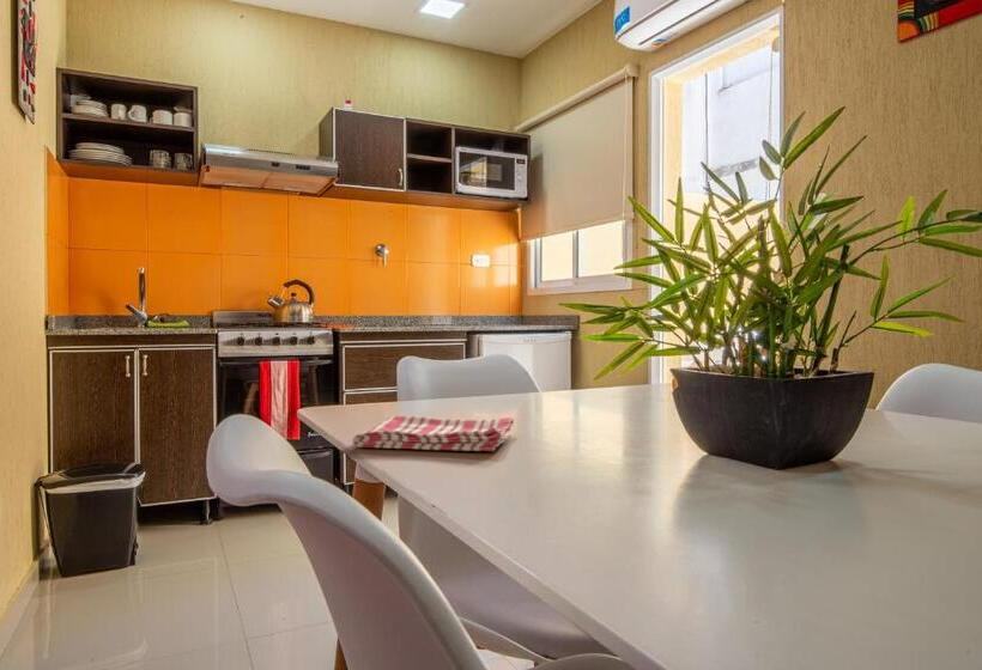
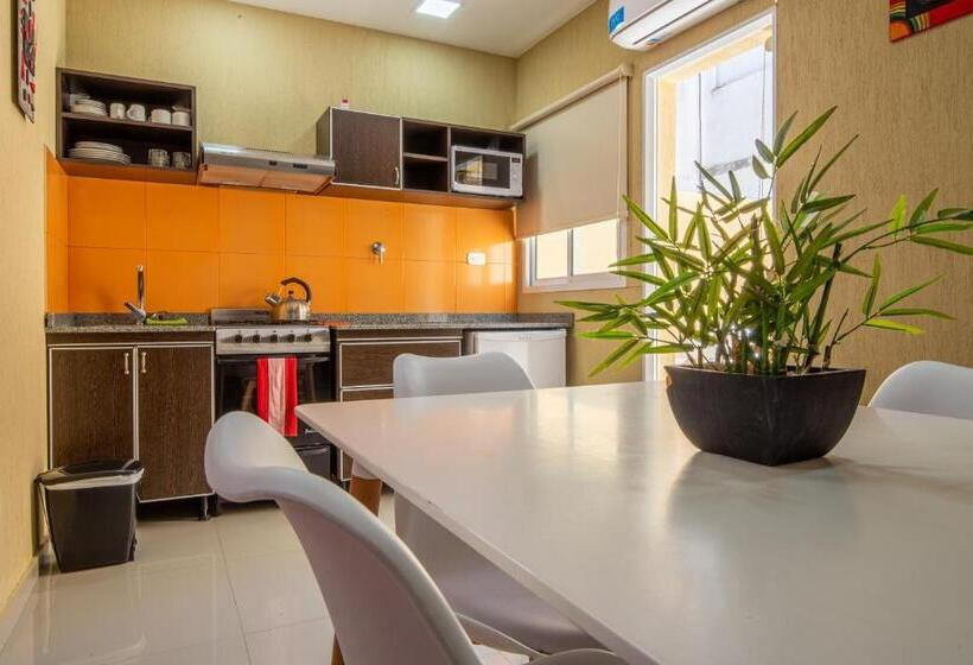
- dish towel [351,415,515,452]
